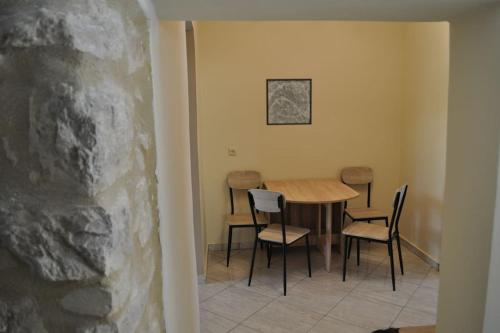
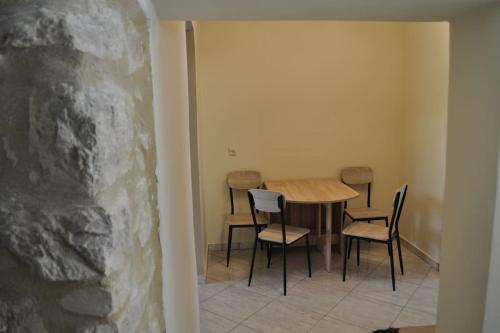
- wall art [265,78,313,126]
